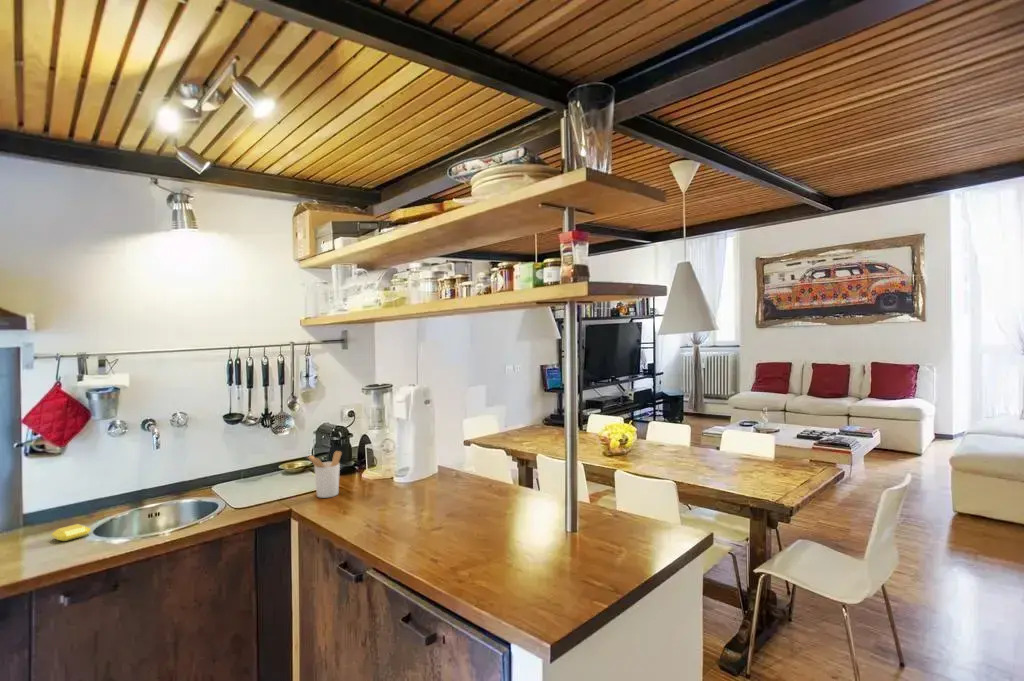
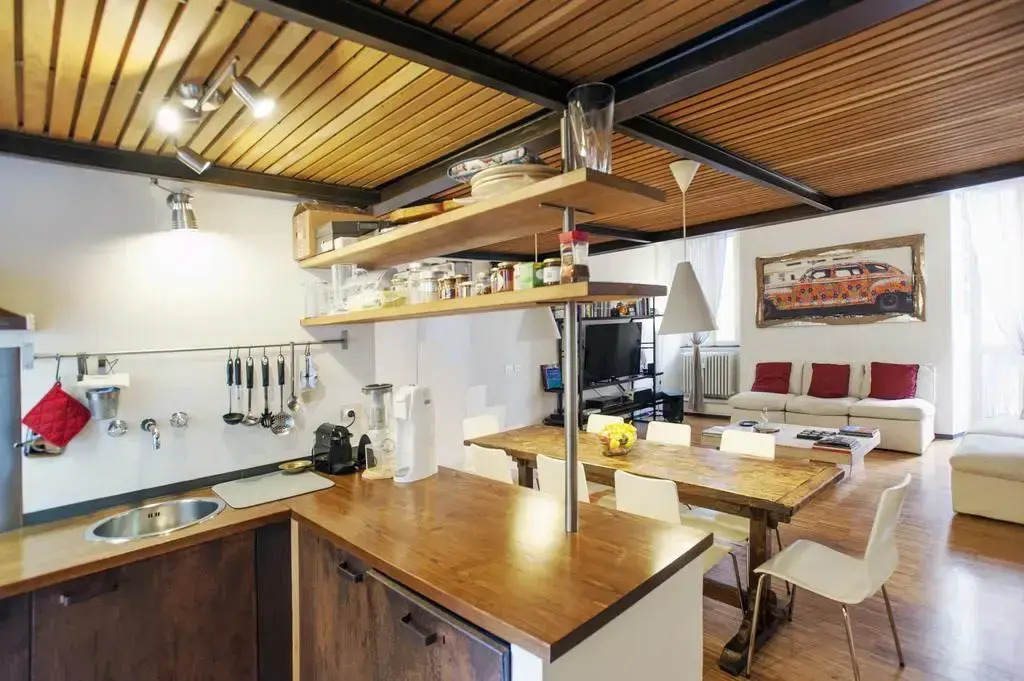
- soap bar [50,523,92,542]
- utensil holder [305,450,343,499]
